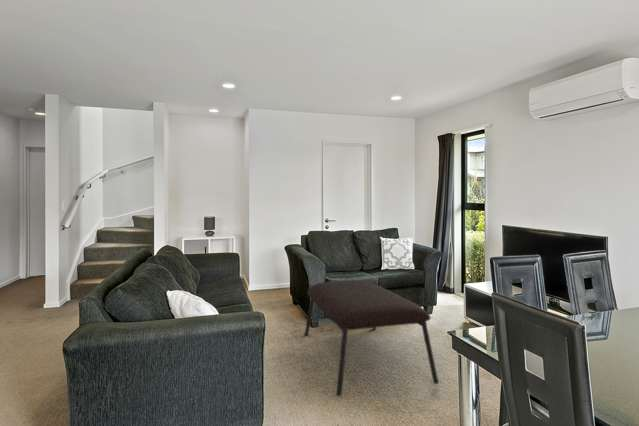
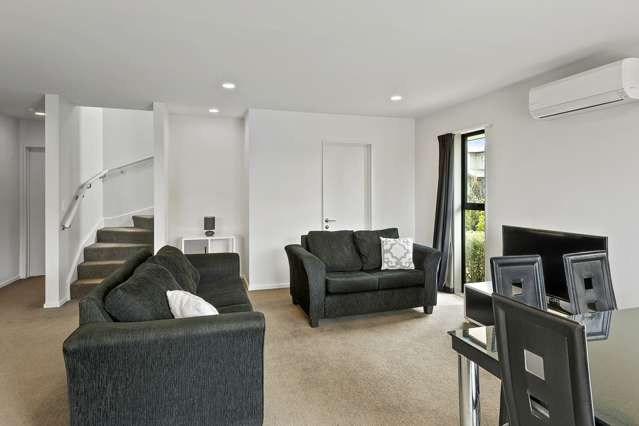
- coffee table [303,280,439,397]
